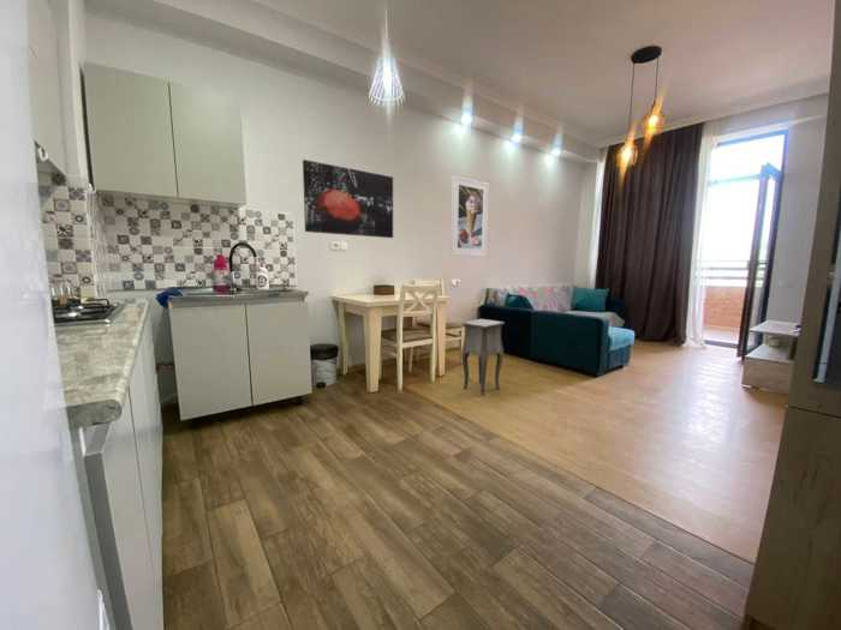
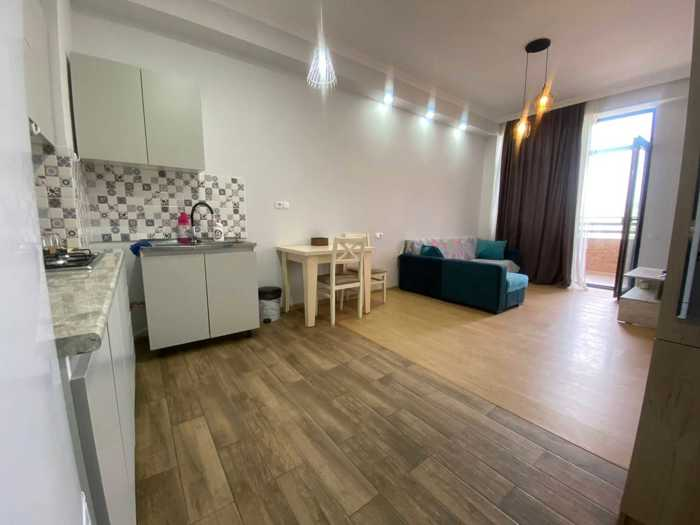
- wall art [302,158,394,239]
- side table [460,318,506,396]
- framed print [449,174,490,258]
